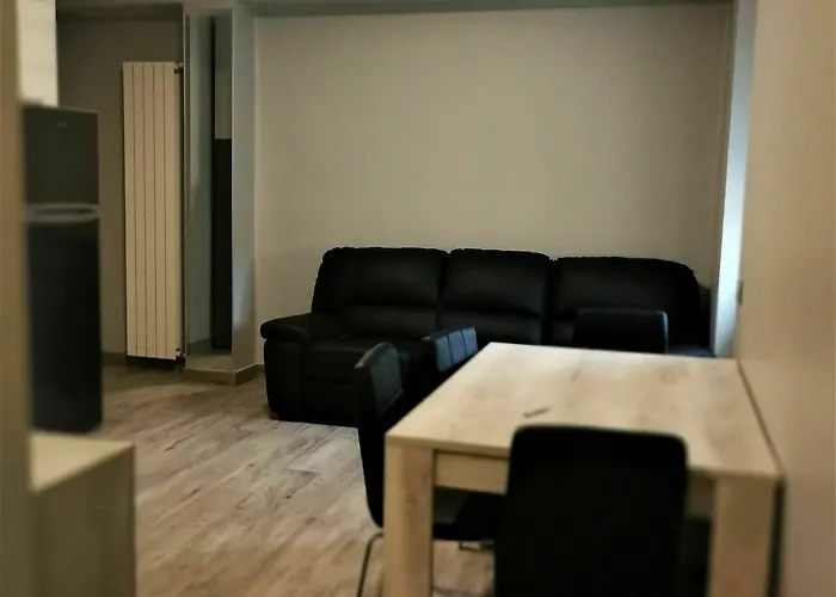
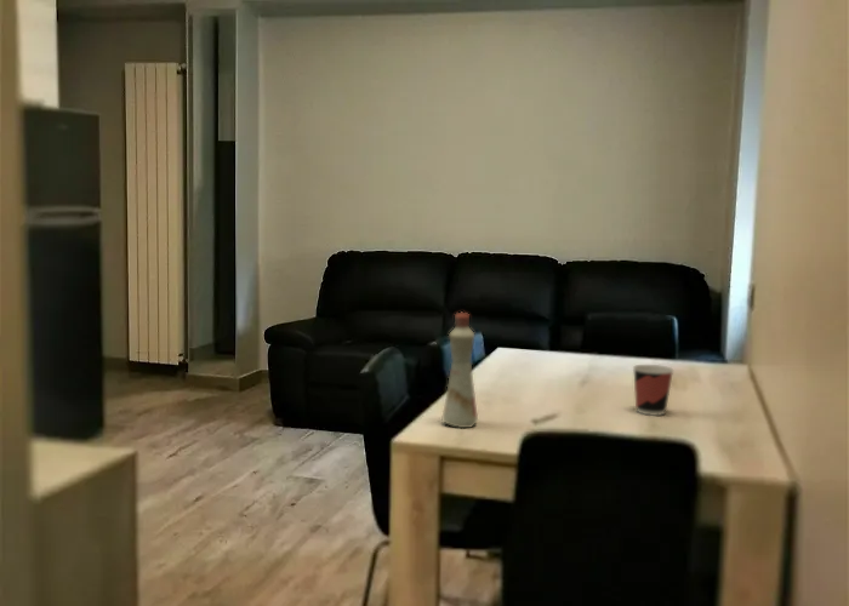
+ bottle [441,310,479,429]
+ cup [632,364,676,417]
